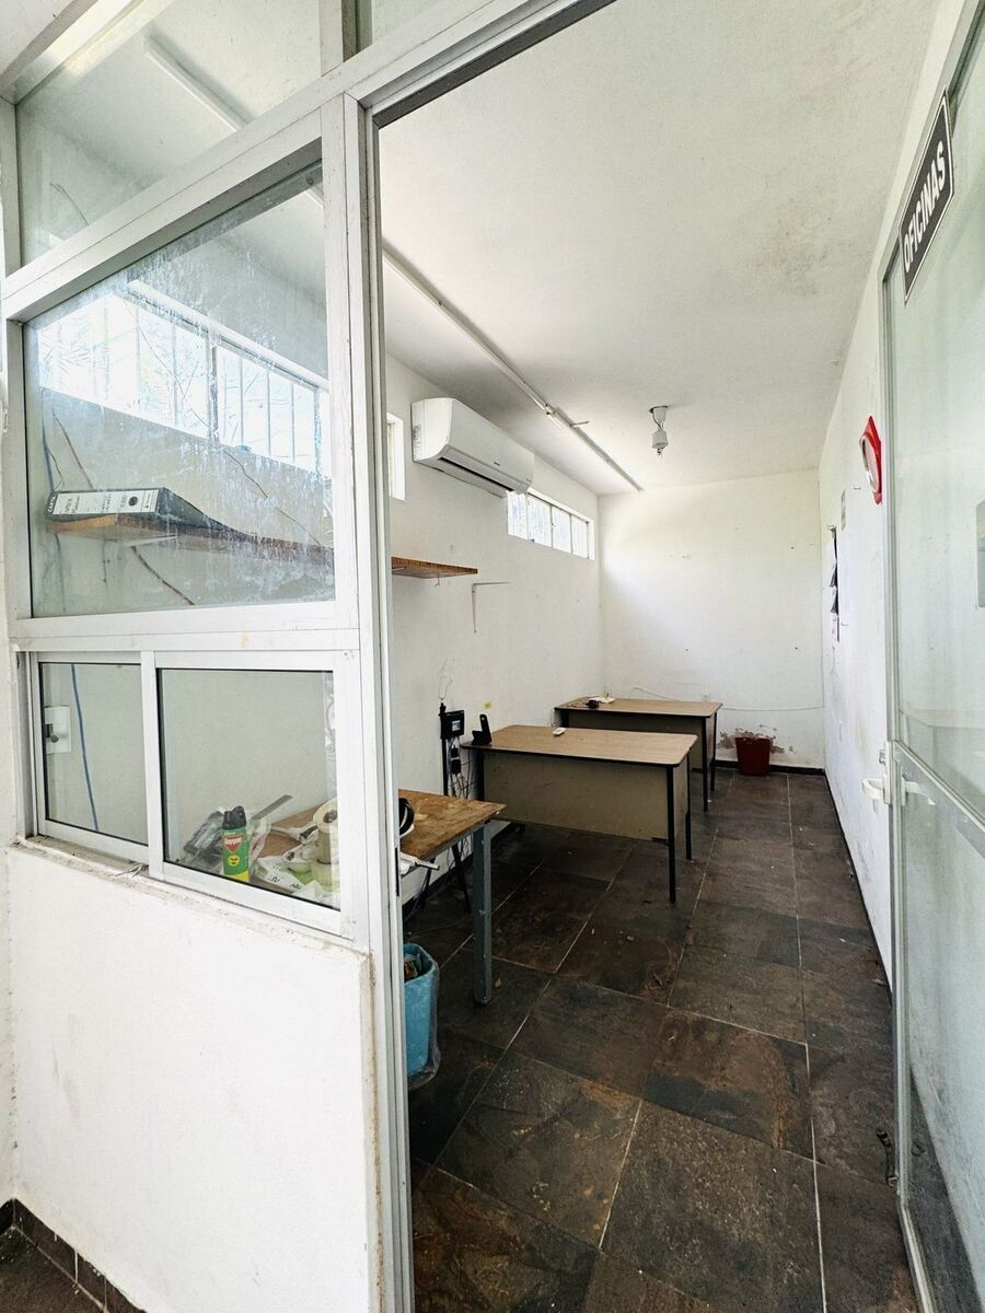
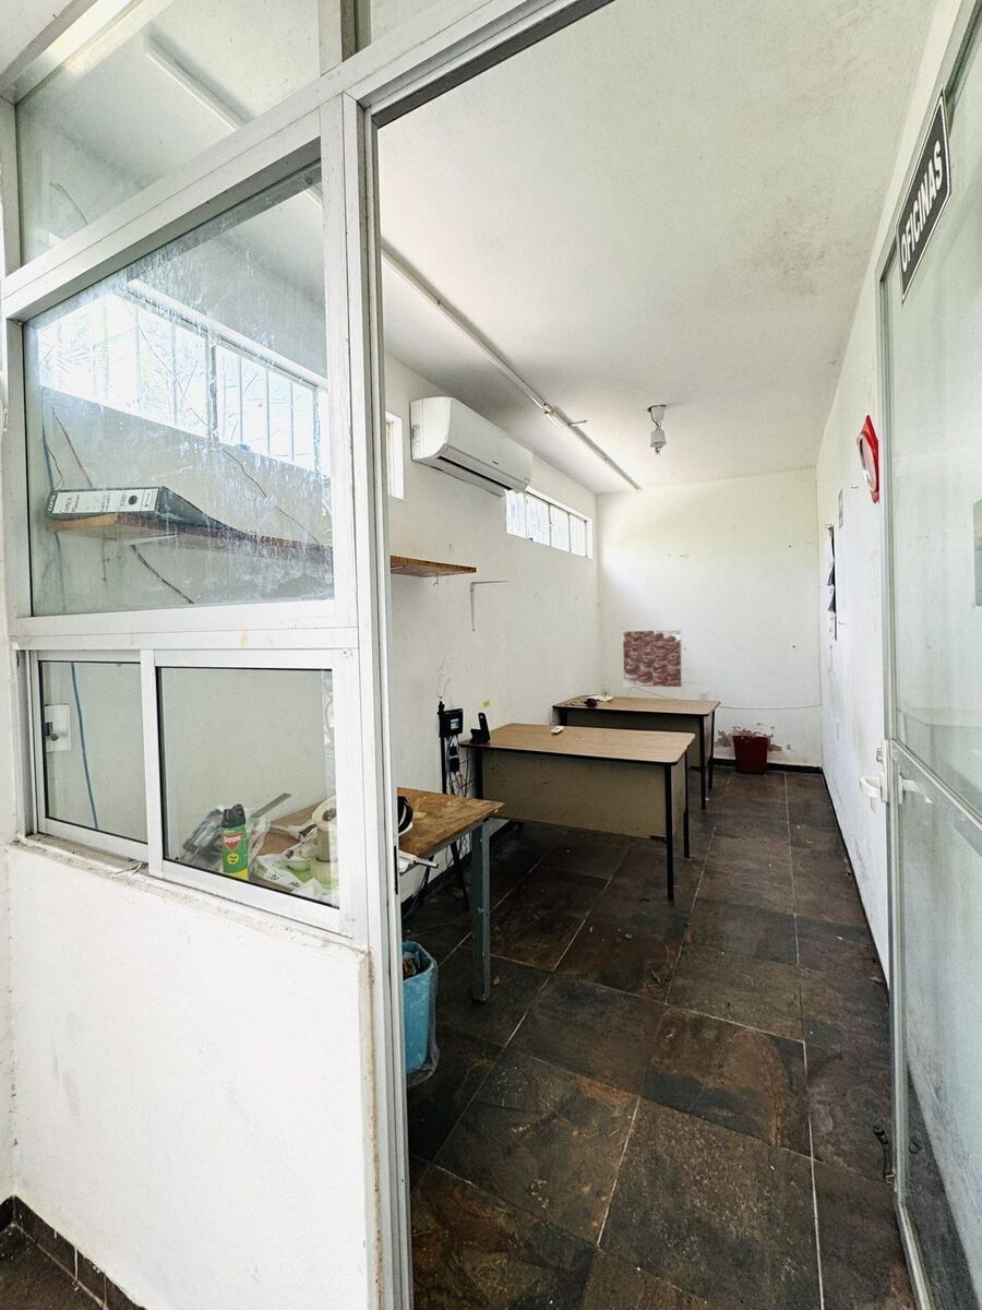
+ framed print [622,629,683,689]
